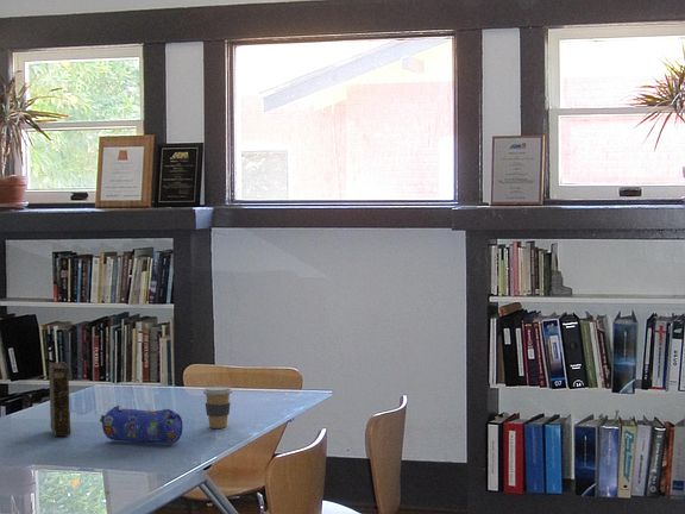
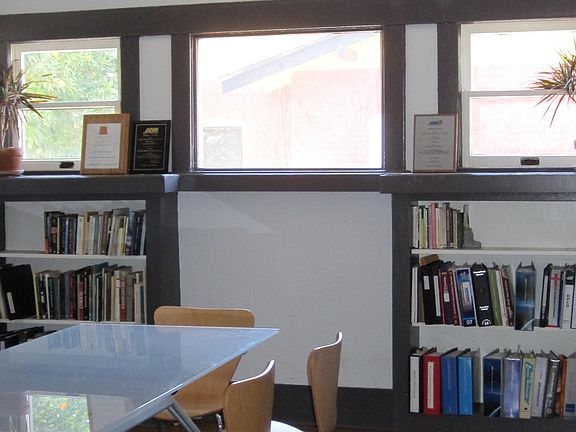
- pencil case [99,403,184,445]
- coffee cup [202,386,233,430]
- book [48,361,73,437]
